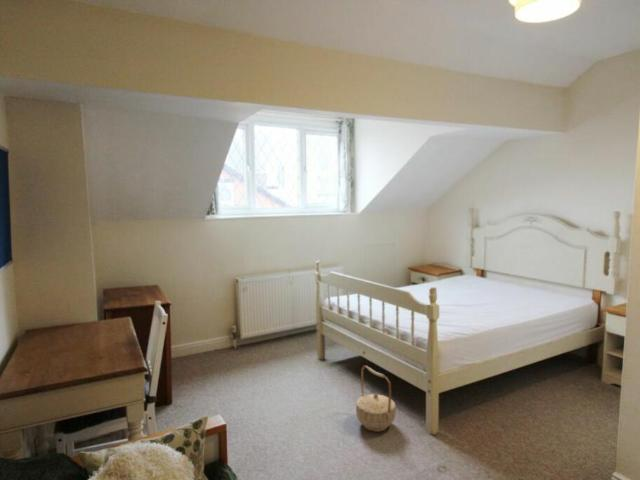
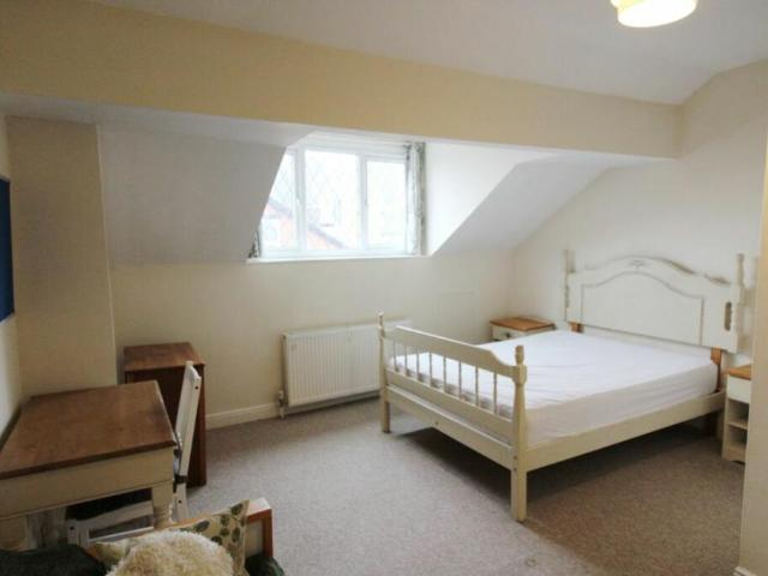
- basket [355,365,397,433]
